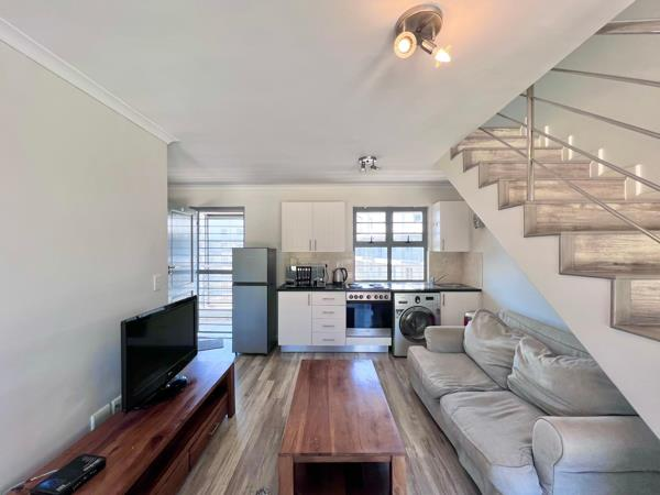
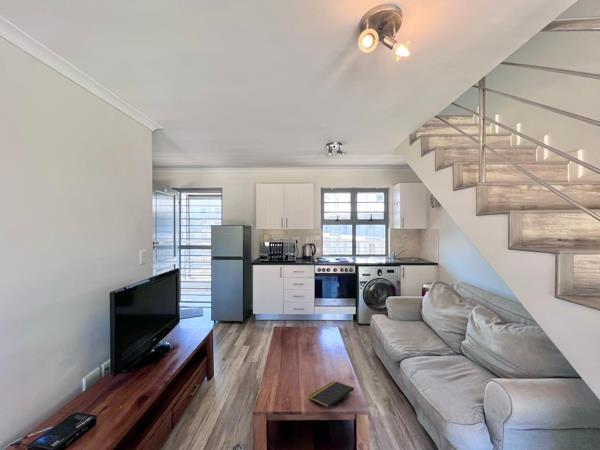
+ notepad [308,380,355,409]
